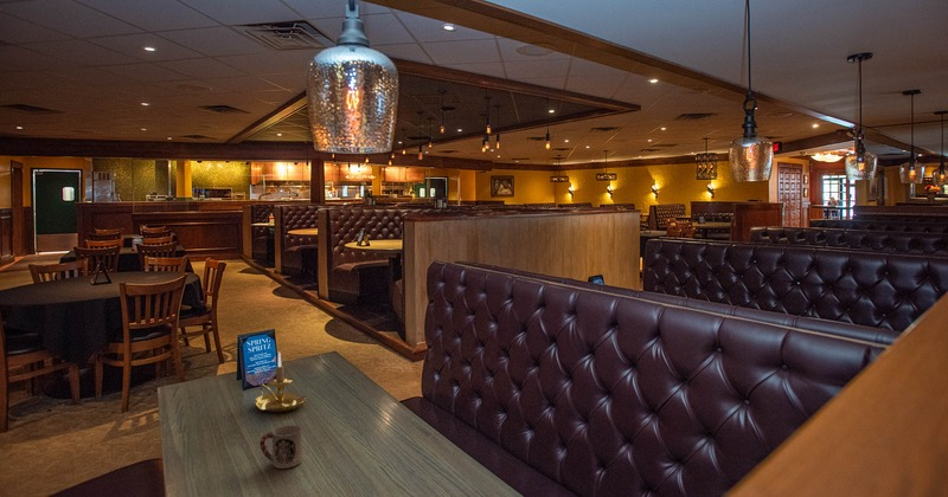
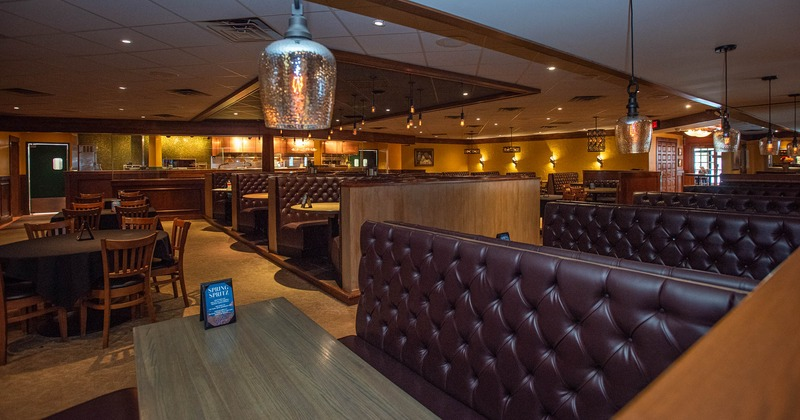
- cup [258,424,303,470]
- candle holder [254,351,307,413]
